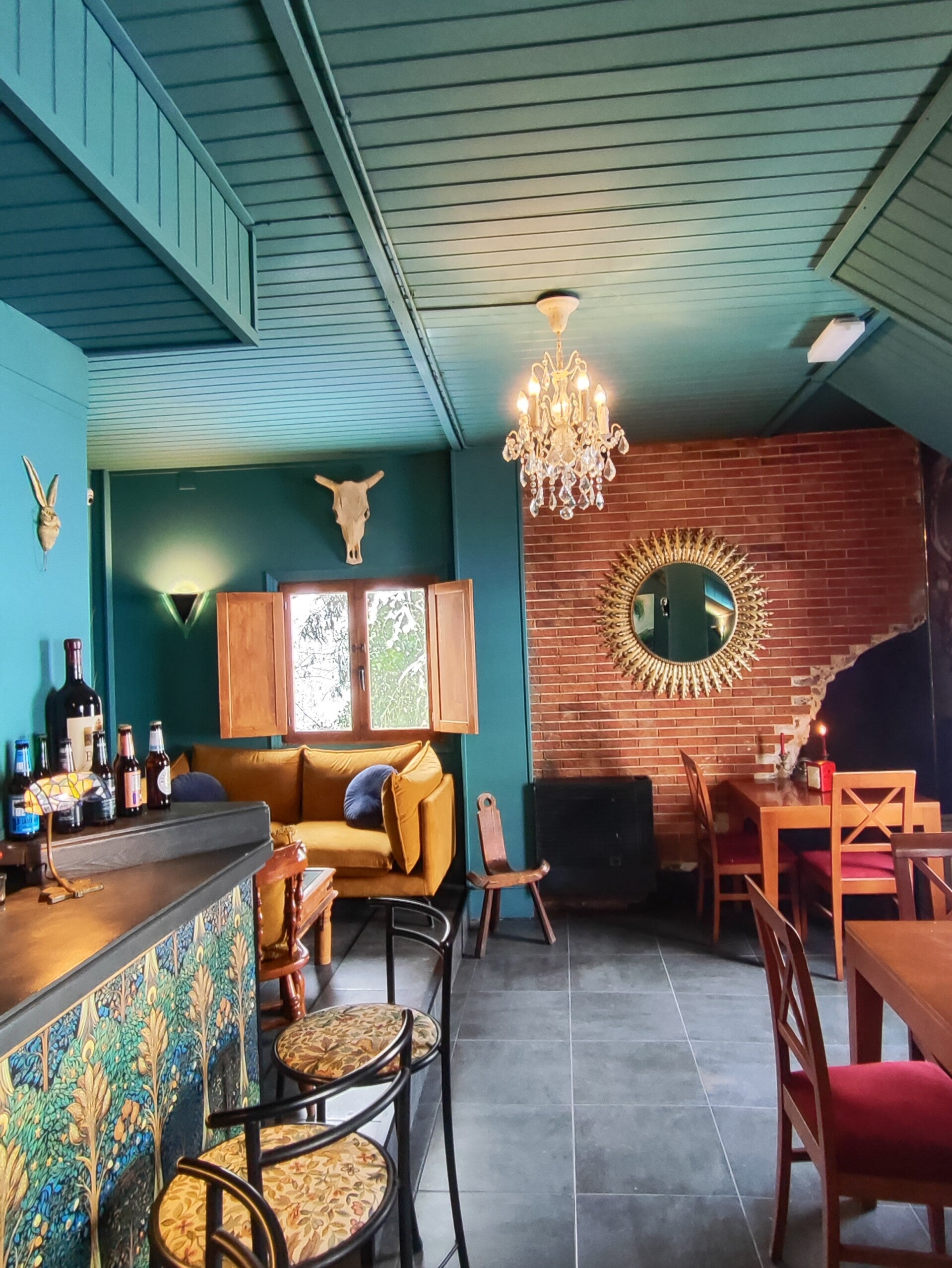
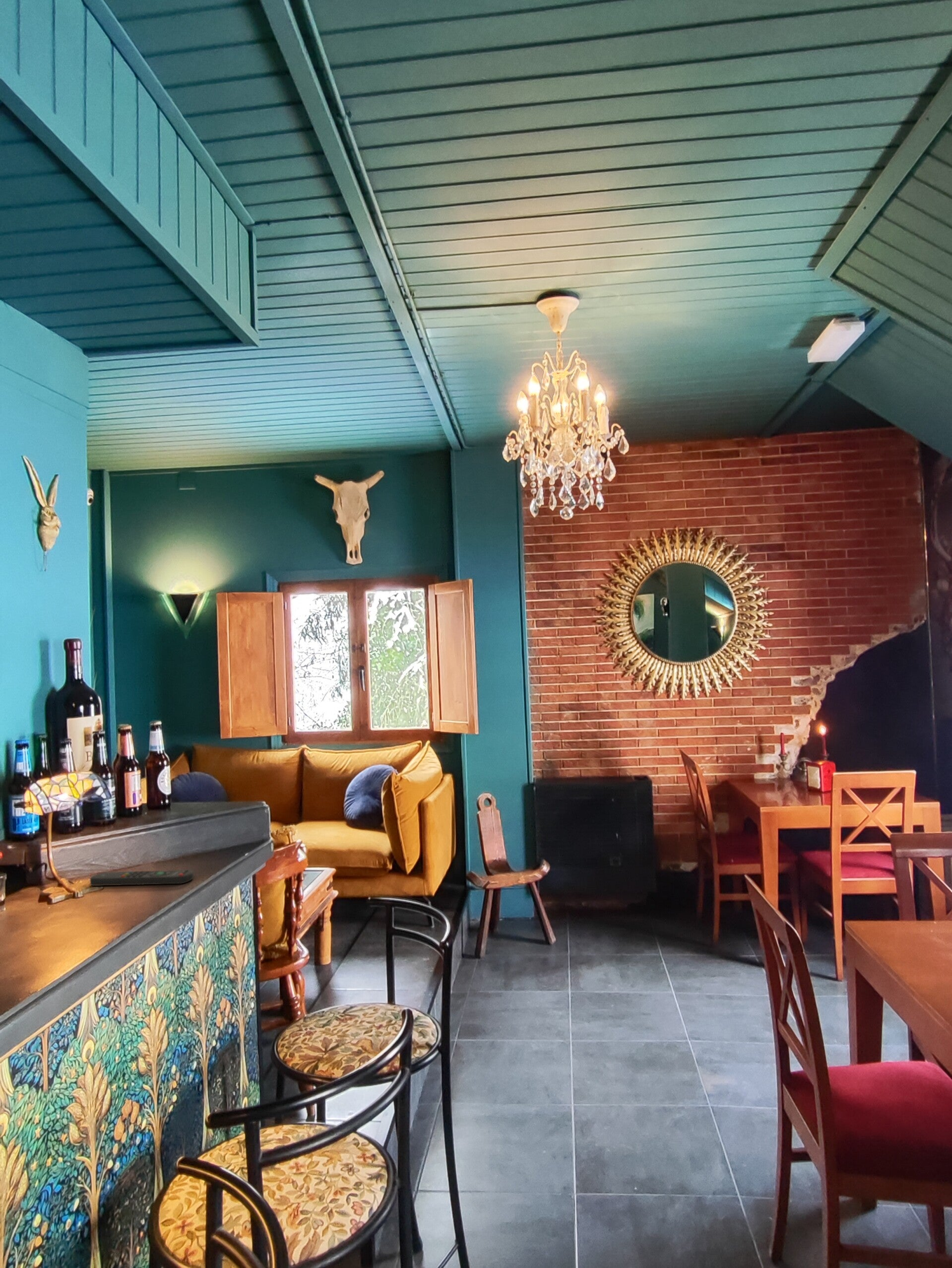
+ remote control [90,869,194,886]
